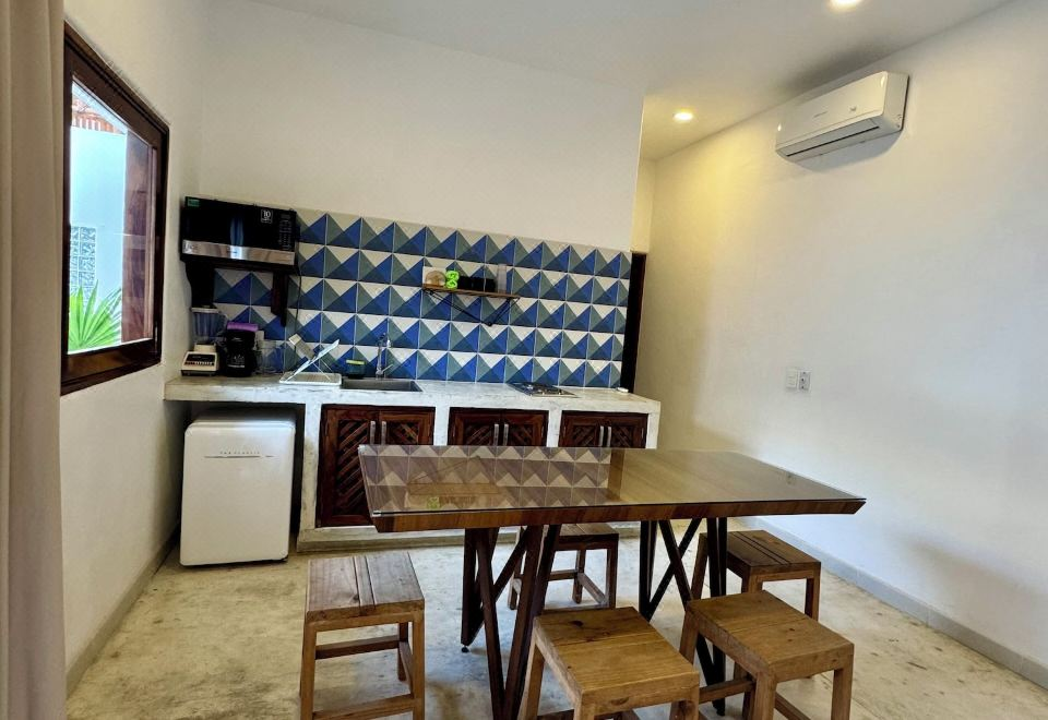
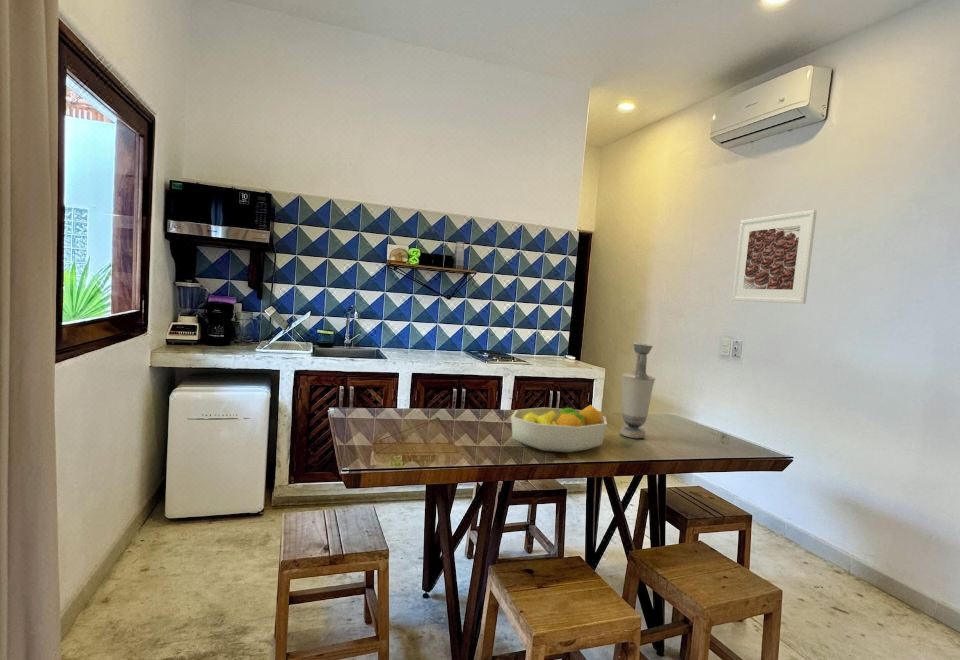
+ vase [619,342,656,439]
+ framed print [731,209,818,305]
+ fruit bowl [510,404,608,453]
